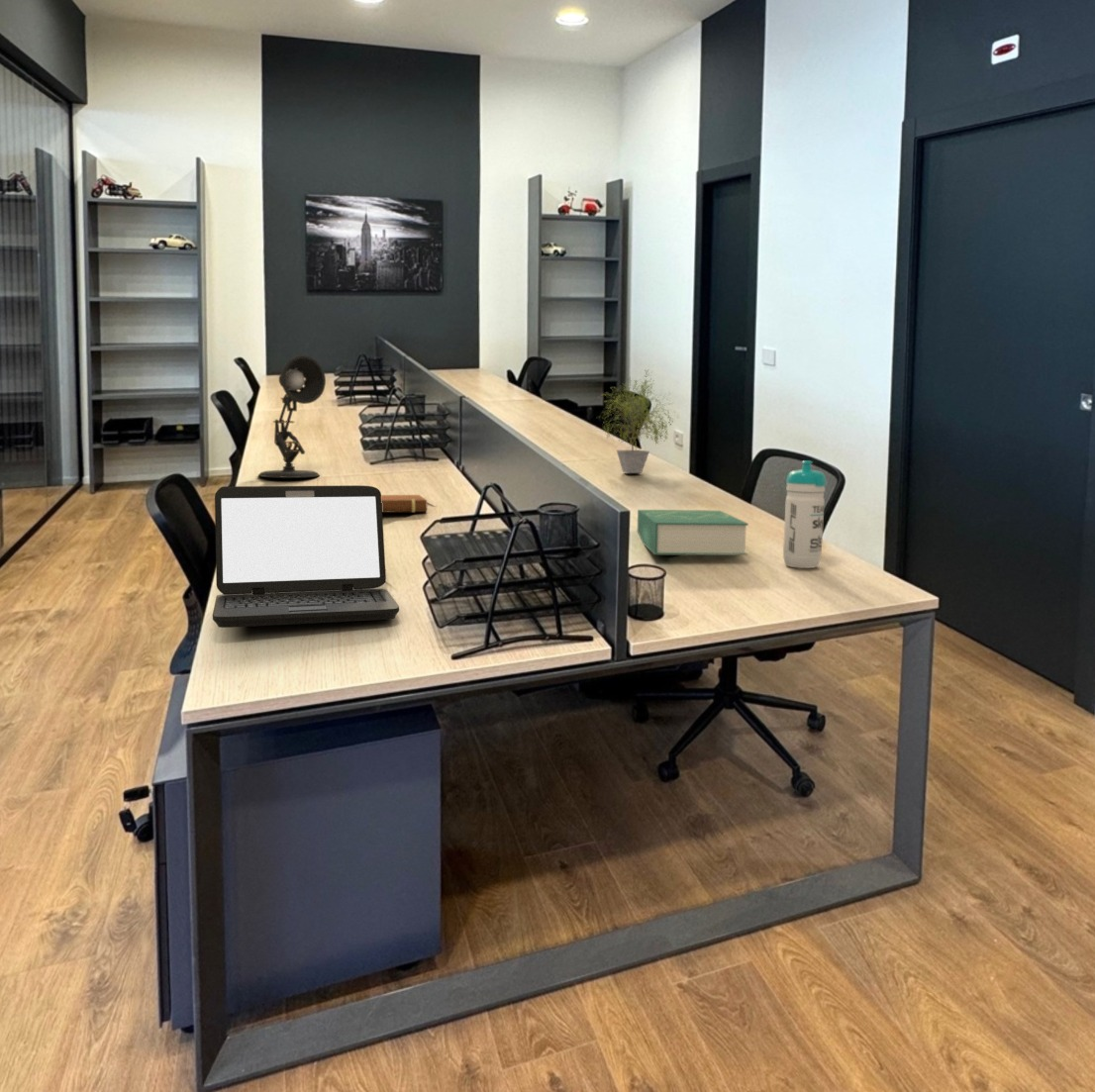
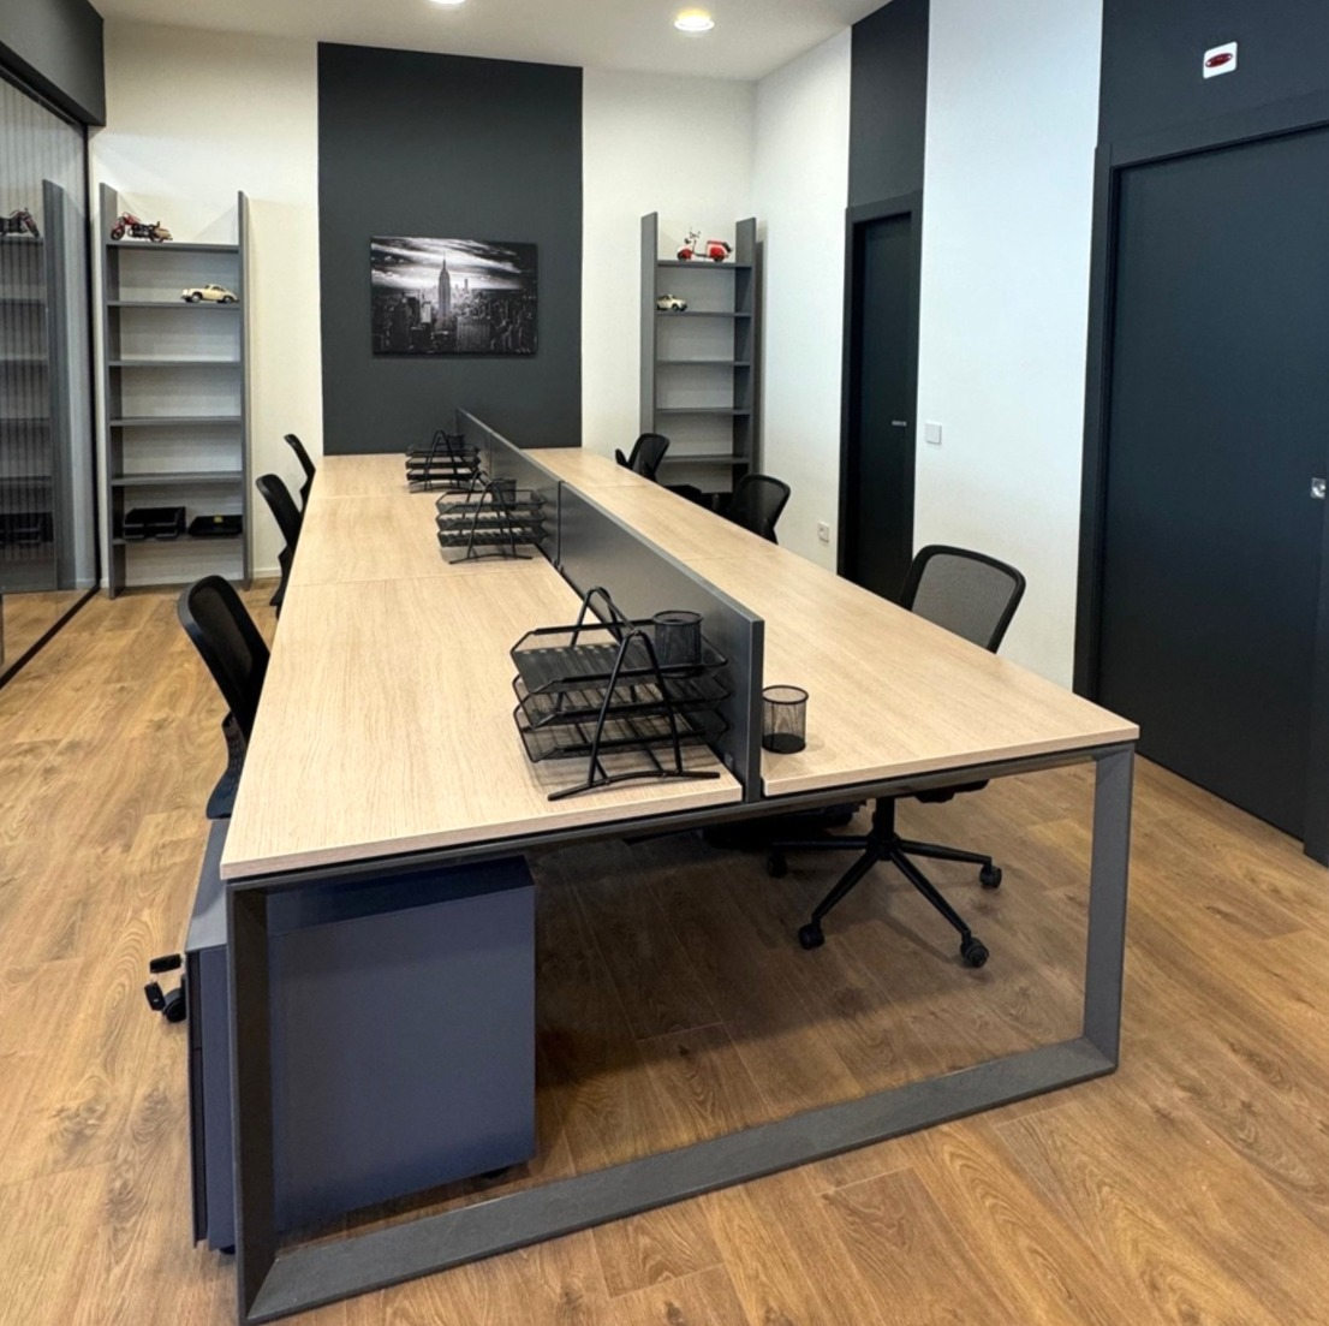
- laptop [212,484,400,629]
- water bottle [782,459,828,569]
- book [637,509,749,556]
- potted plant [596,368,679,474]
- notebook [381,494,428,514]
- desk lamp [257,354,327,479]
